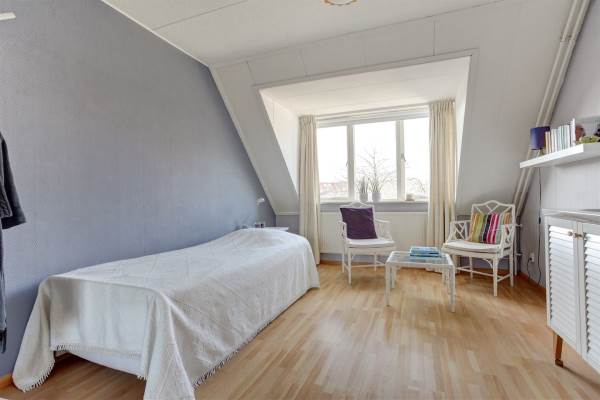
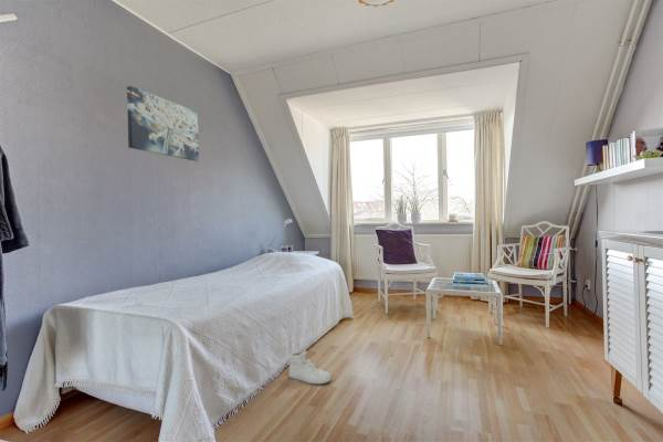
+ sneaker [287,350,333,385]
+ wall art [126,85,200,162]
